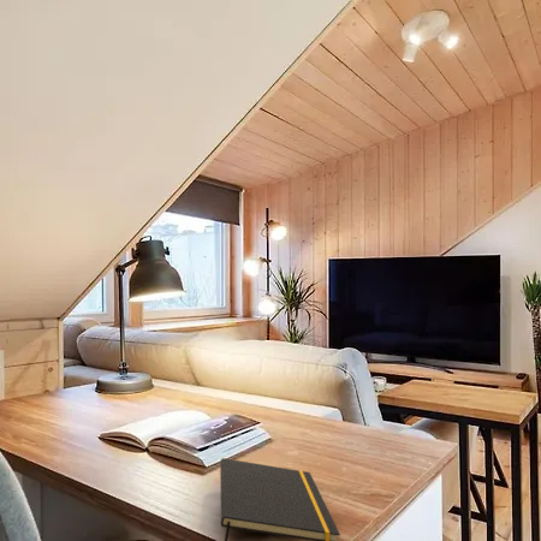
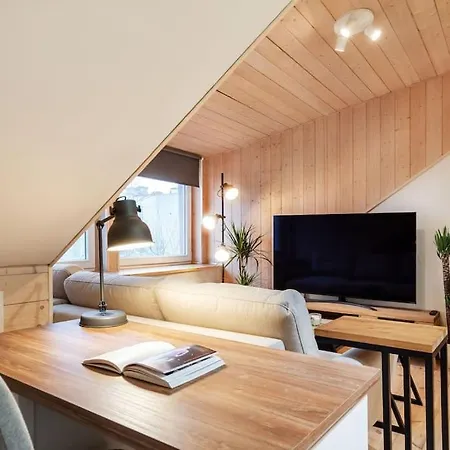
- notepad [219,457,341,541]
